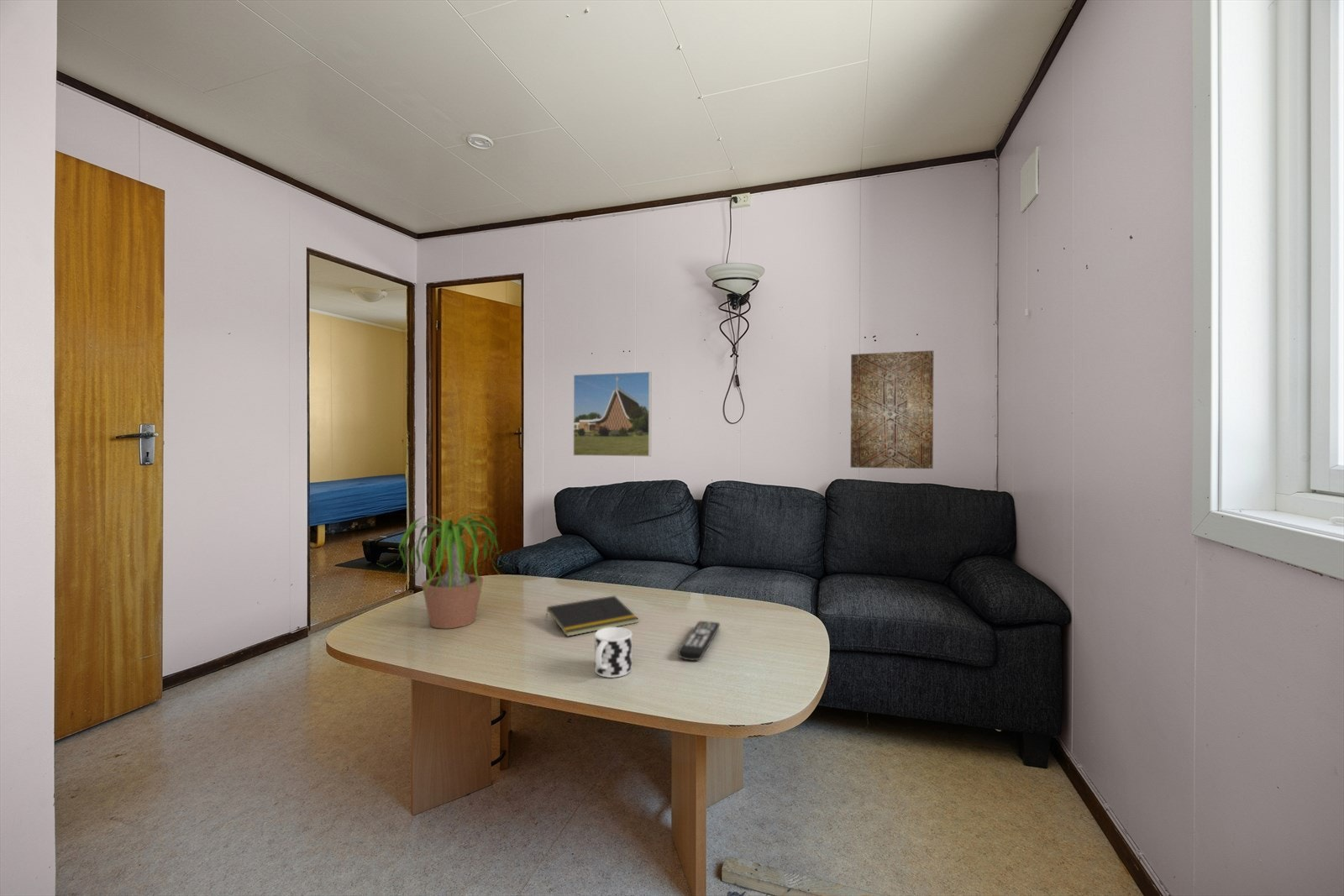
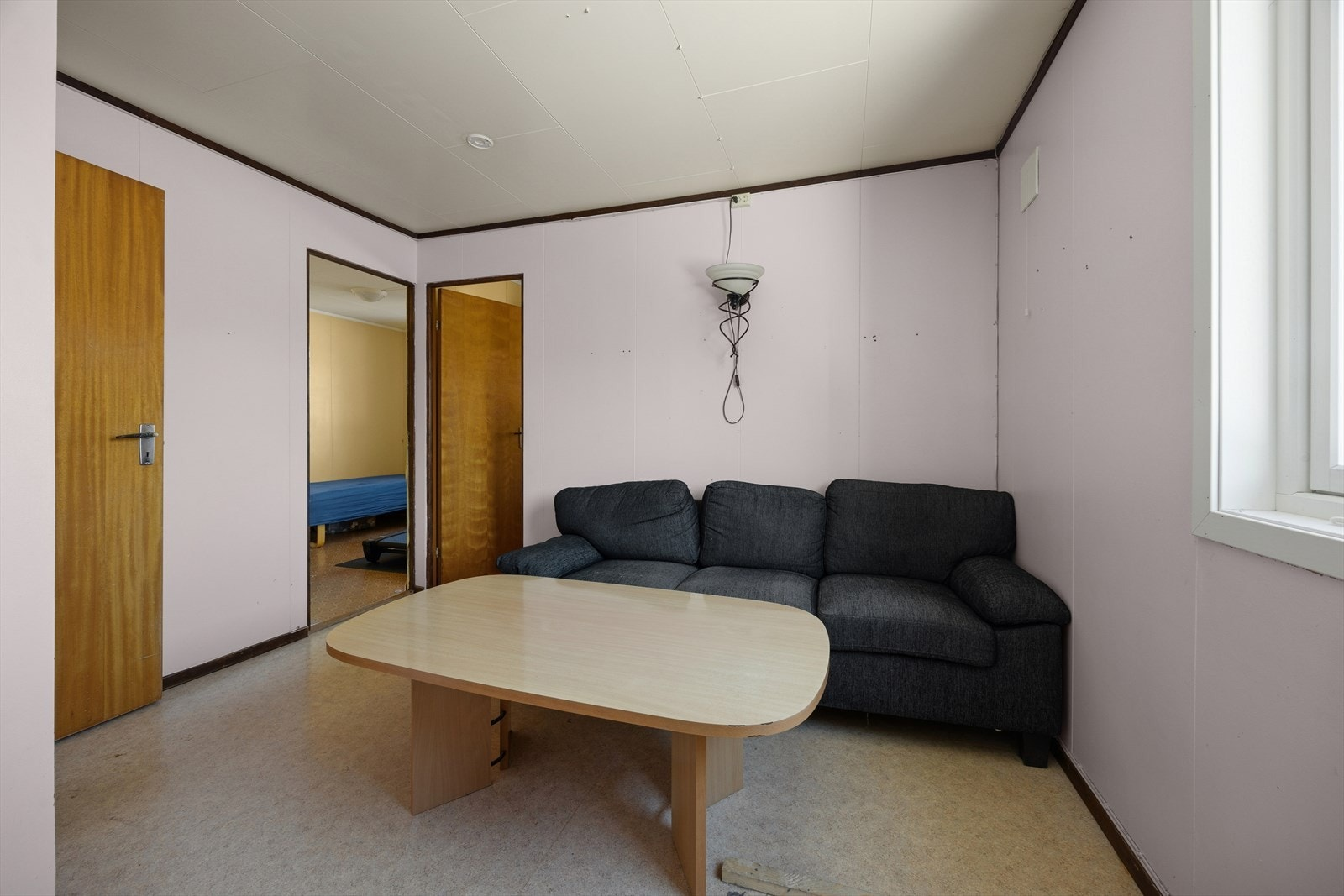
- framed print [572,370,652,458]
- remote control [677,621,721,662]
- potted plant [377,513,512,630]
- notepad [544,595,639,637]
- cup [594,626,633,679]
- wall art [850,350,934,469]
